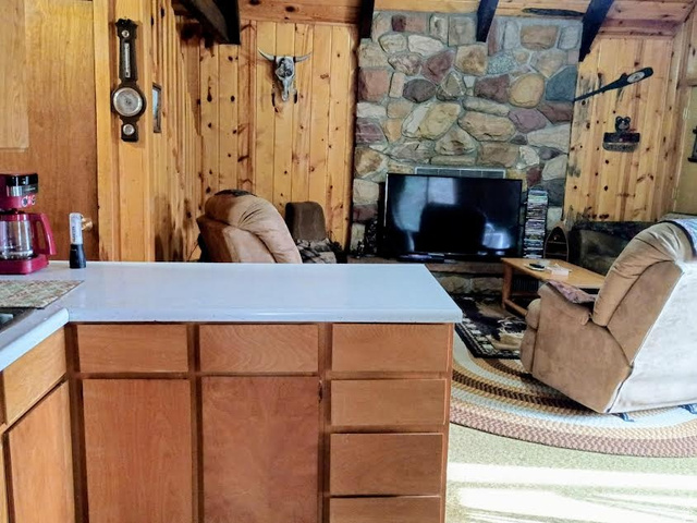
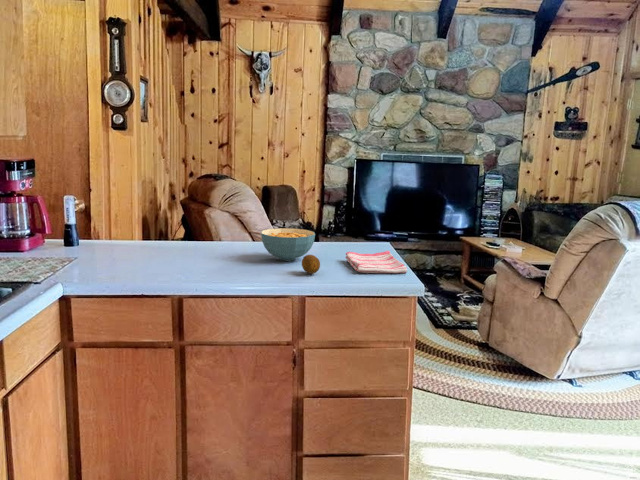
+ fruit [301,254,321,275]
+ dish towel [345,250,408,274]
+ cereal bowl [260,227,316,262]
